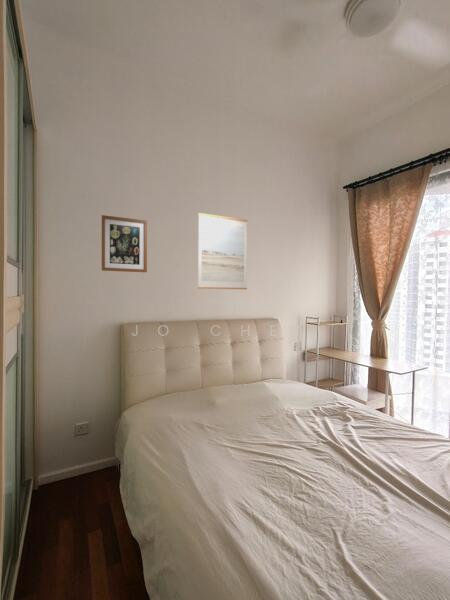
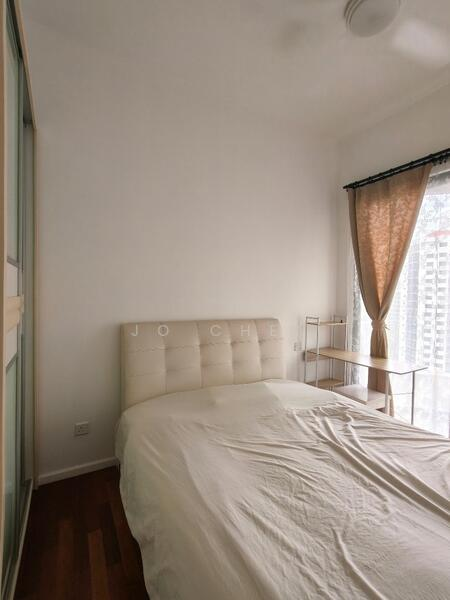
- wall art [101,214,148,273]
- wall art [197,212,248,290]
